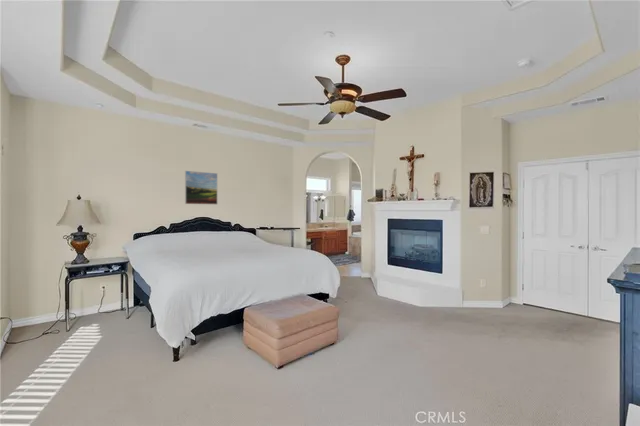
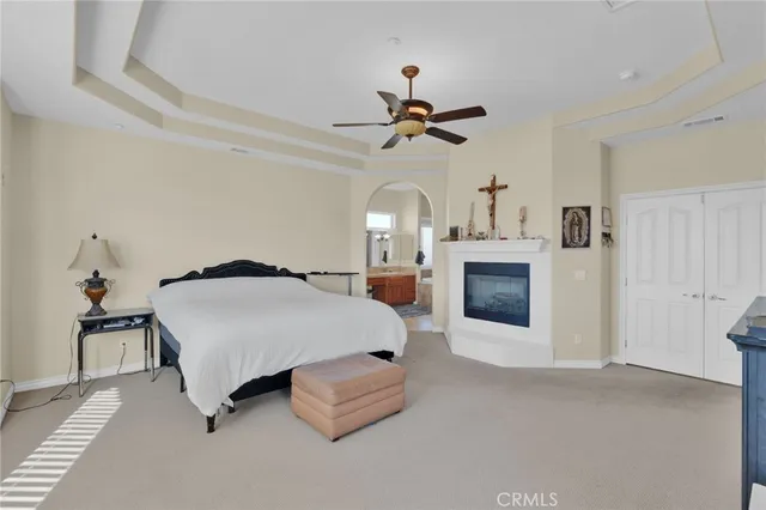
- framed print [184,170,218,205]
